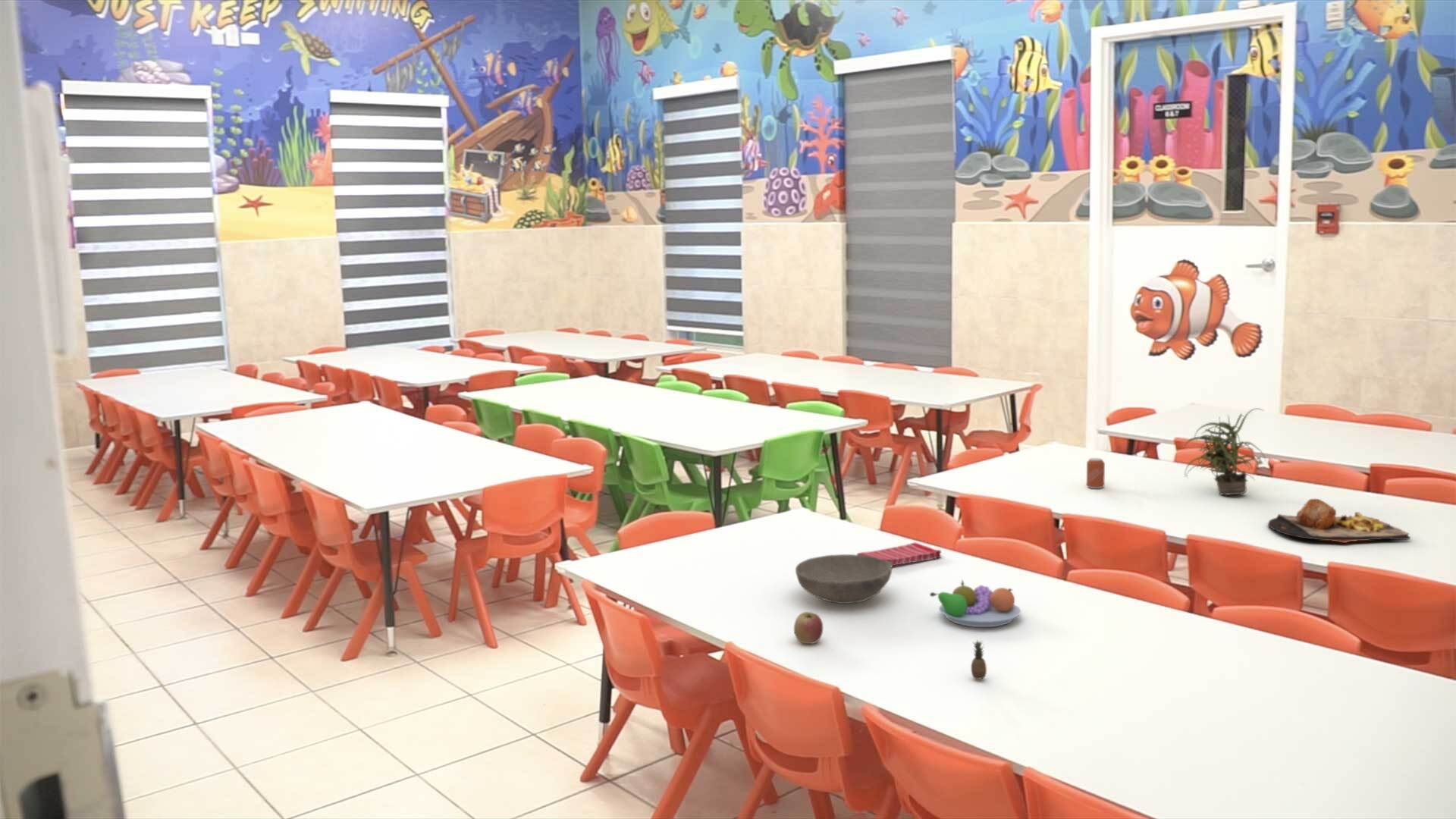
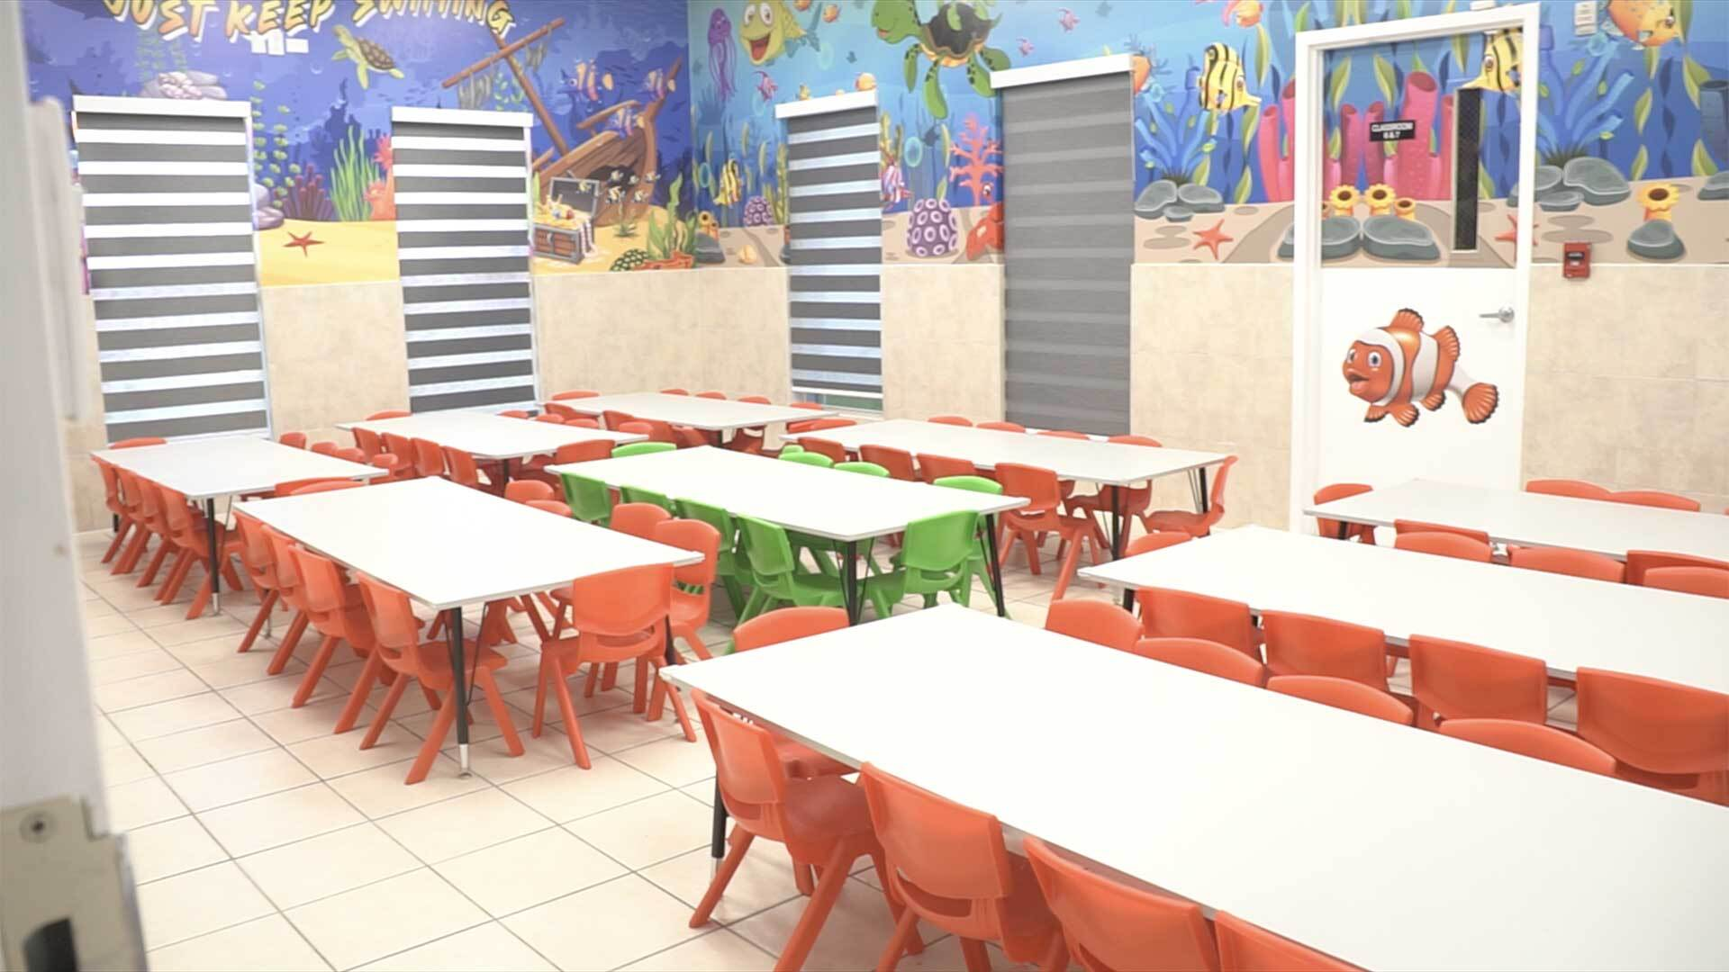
- potted plant [1183,407,1266,496]
- dish towel [856,541,942,566]
- apple [793,611,824,645]
- fruit [970,640,987,680]
- food tray [1267,498,1411,544]
- can [1086,457,1106,489]
- fruit bowl [929,579,1021,628]
- bowl [795,554,893,604]
